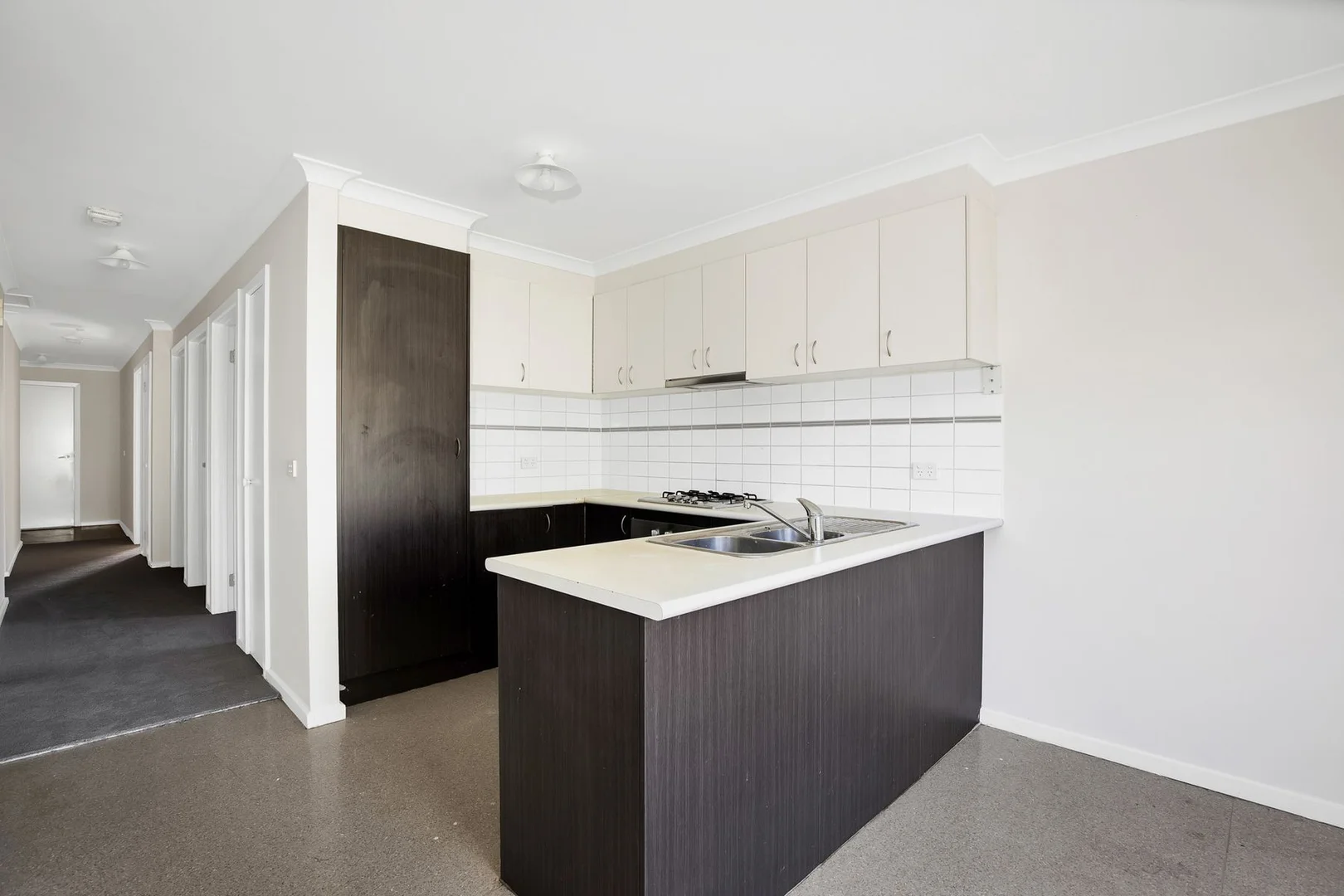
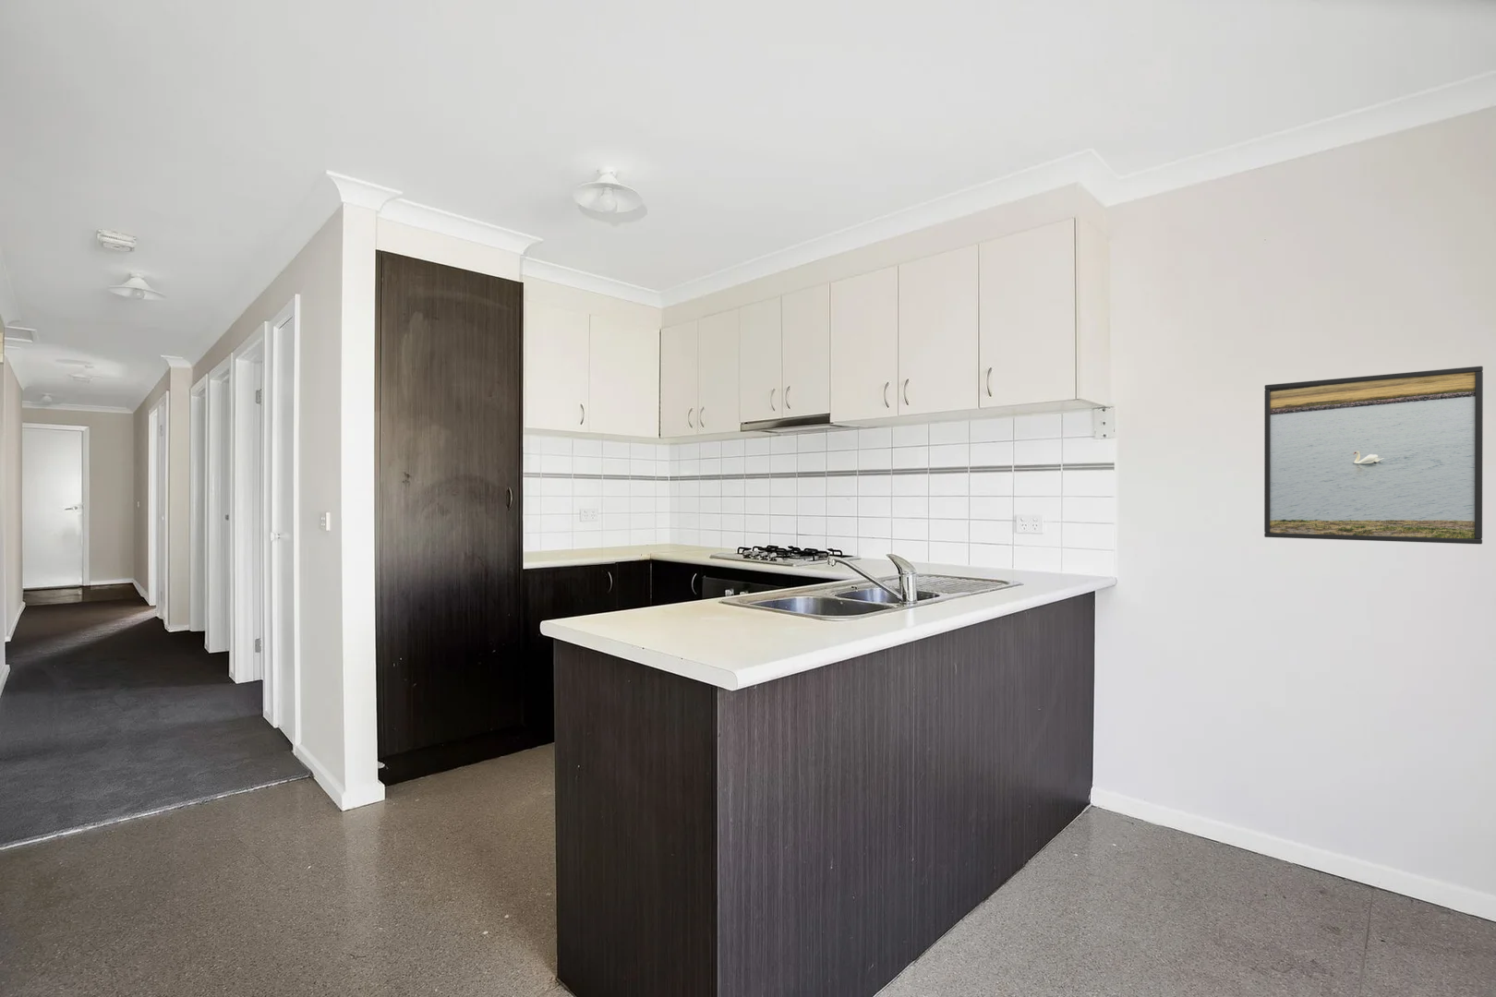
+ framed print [1263,366,1484,544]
